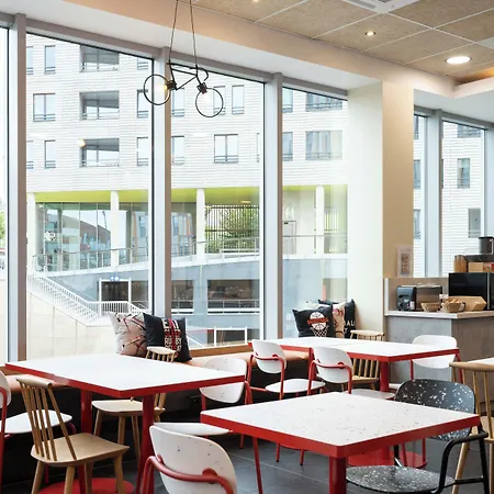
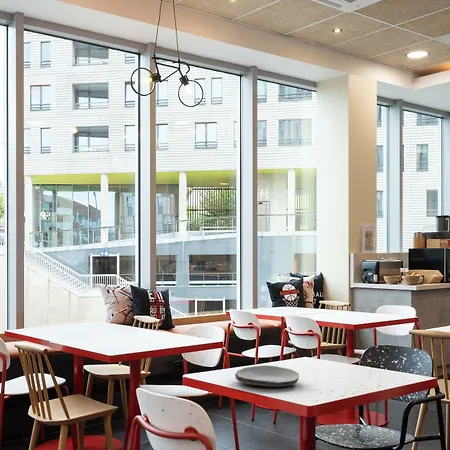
+ plate [234,365,300,387]
